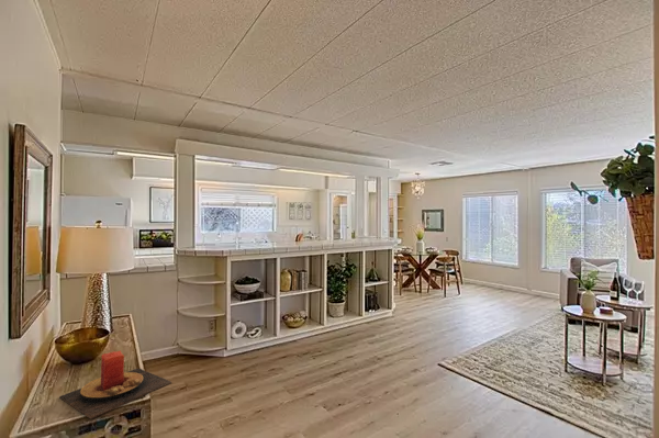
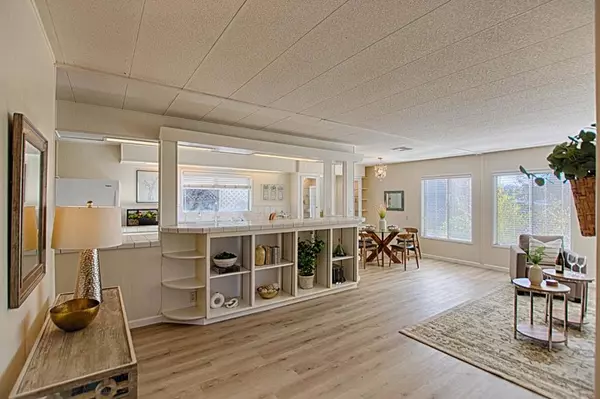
- candle [58,350,172,420]
